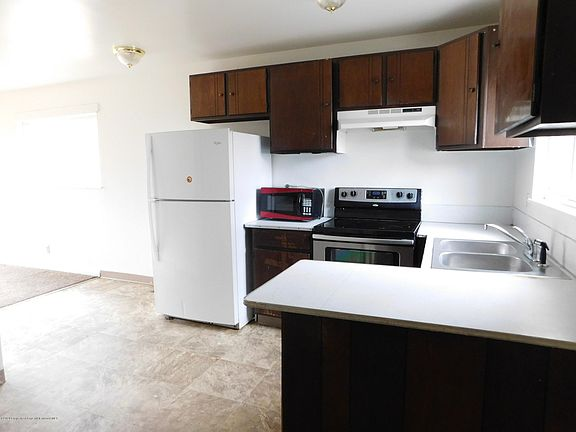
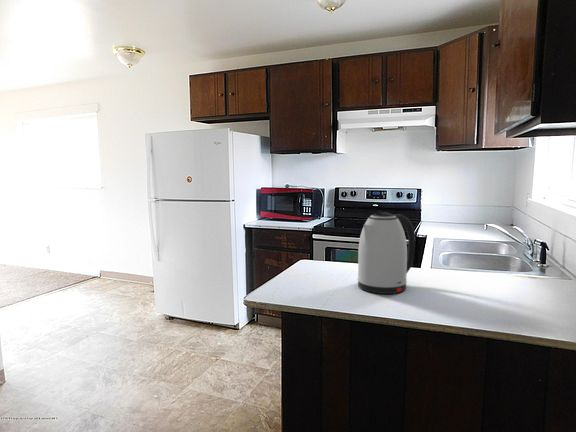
+ kettle [357,212,416,295]
